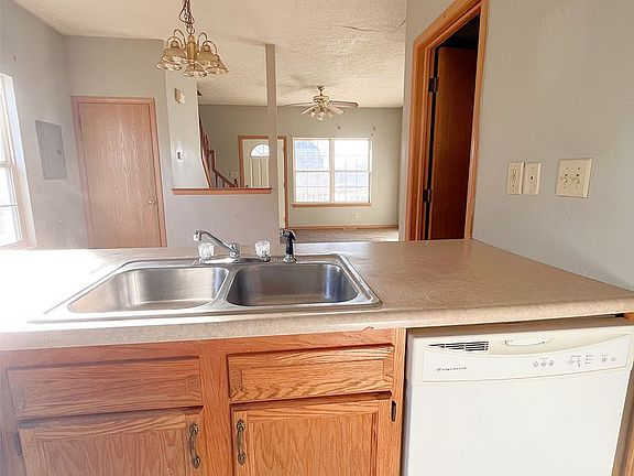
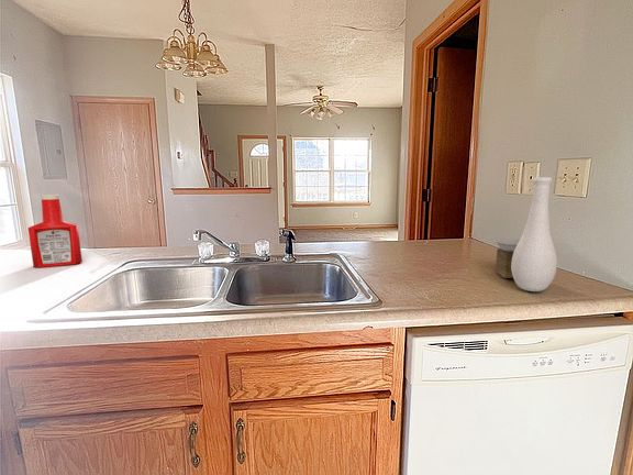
+ soap bottle [27,194,84,269]
+ vase [492,176,558,292]
